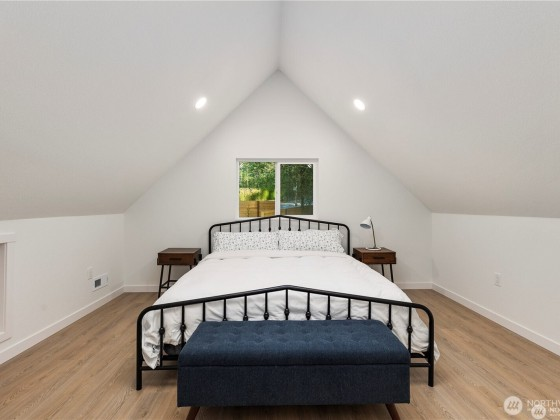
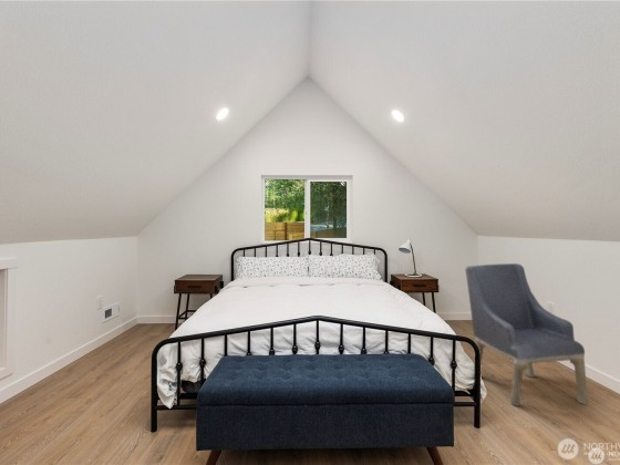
+ armchair [464,262,589,407]
